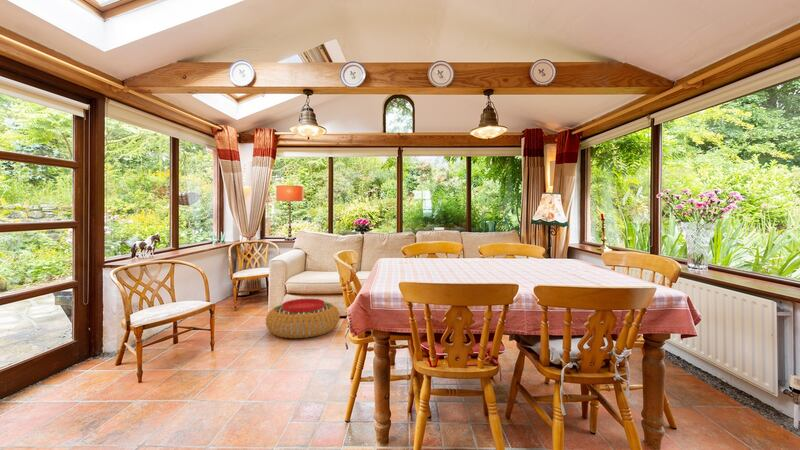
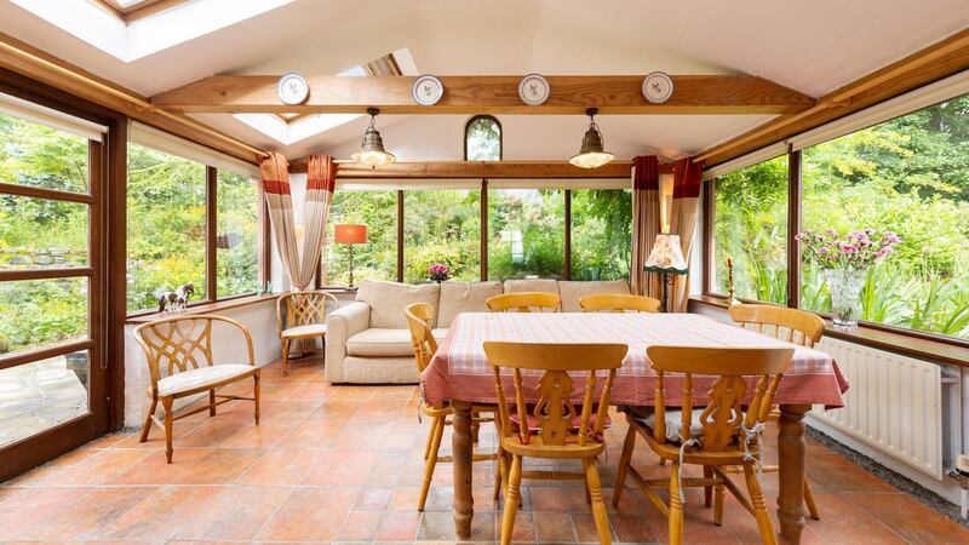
- pouf [265,298,341,339]
